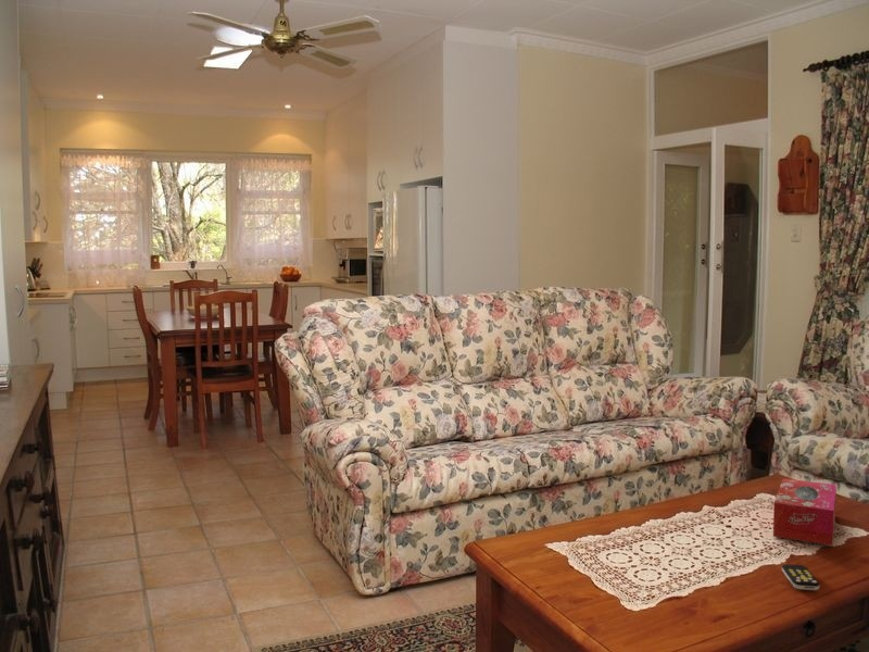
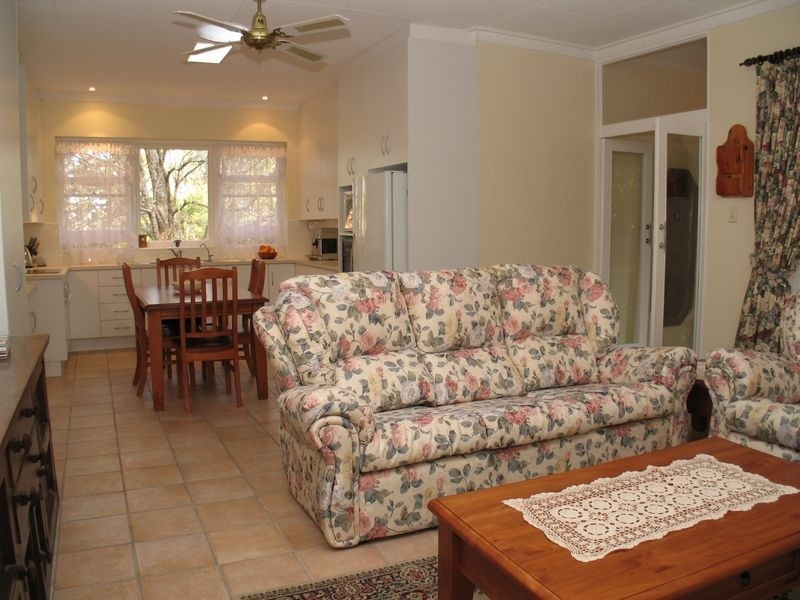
- remote control [781,563,820,591]
- tissue box [772,477,837,547]
